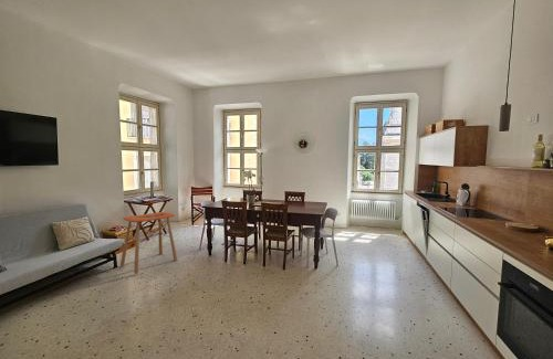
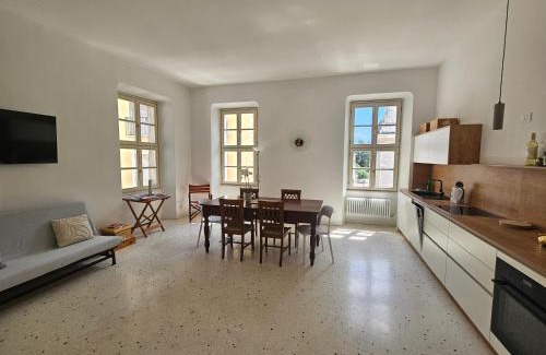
- side table [119,211,179,275]
